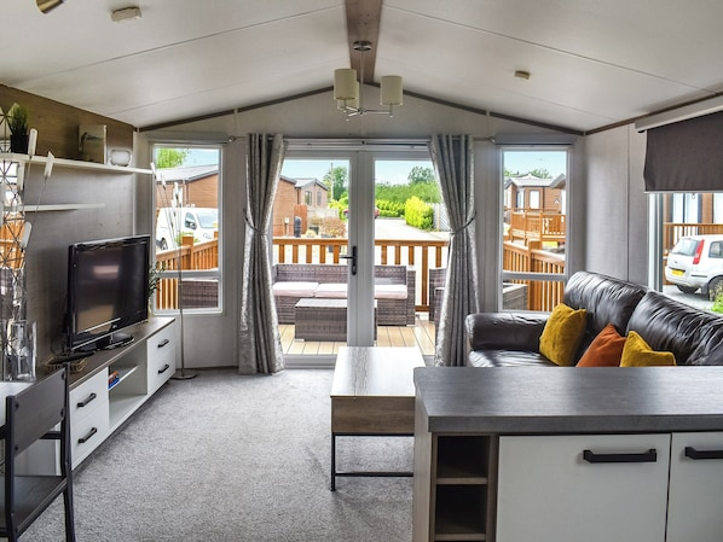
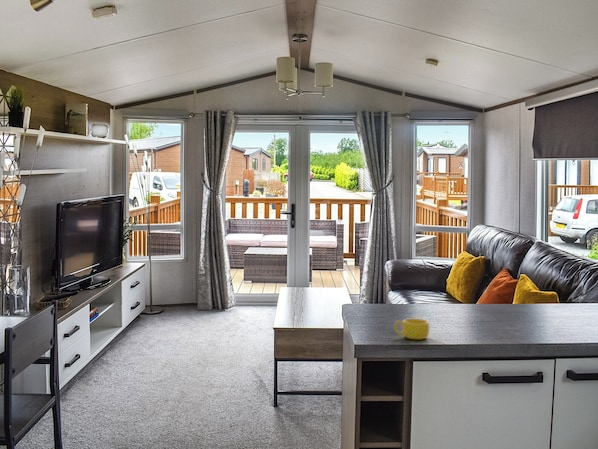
+ cup [393,318,430,340]
